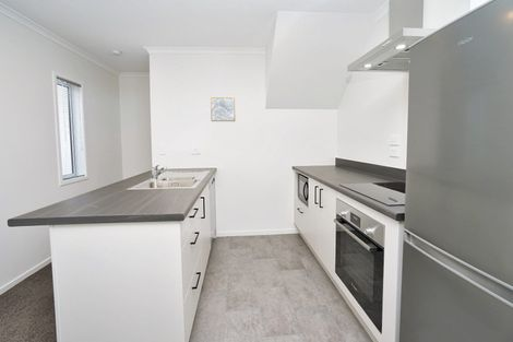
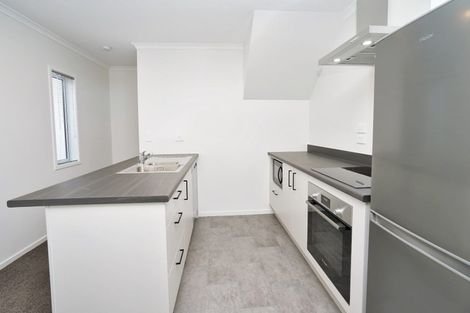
- wall art [210,96,236,122]
